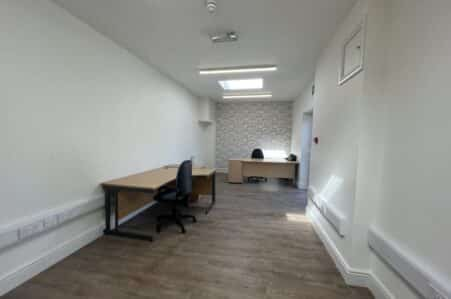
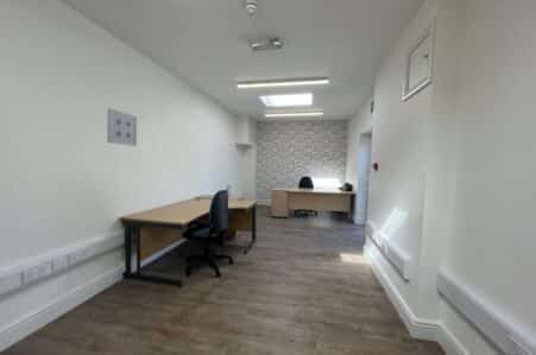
+ wall art [106,107,138,147]
